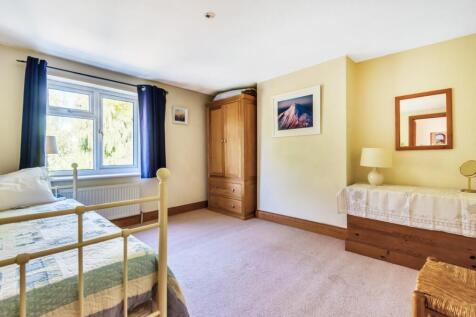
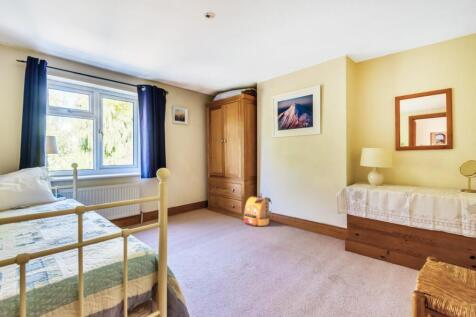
+ backpack [243,192,272,227]
